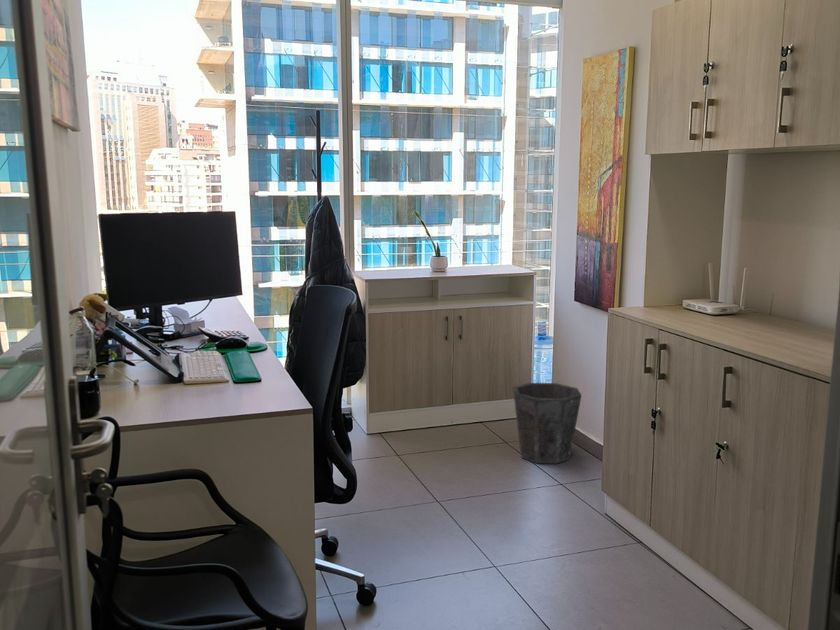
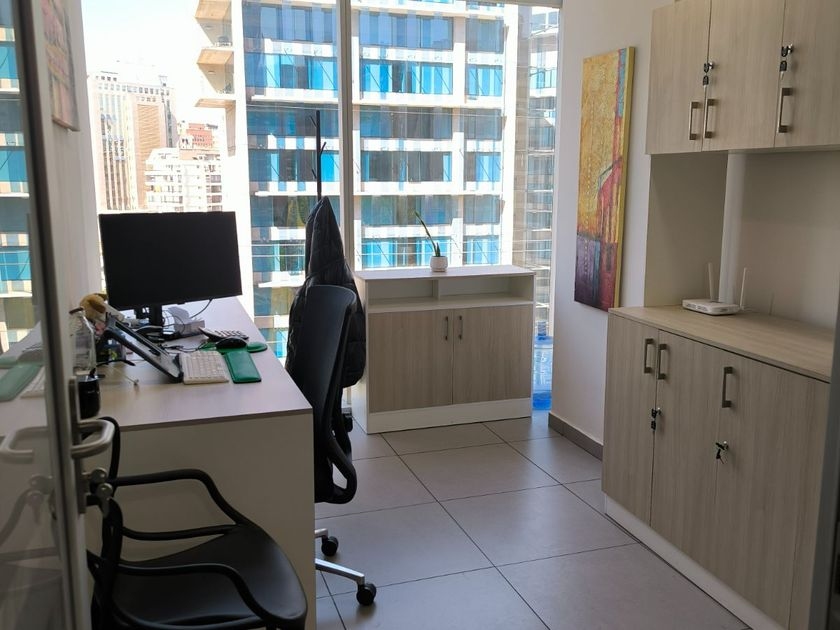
- waste bin [512,382,583,465]
